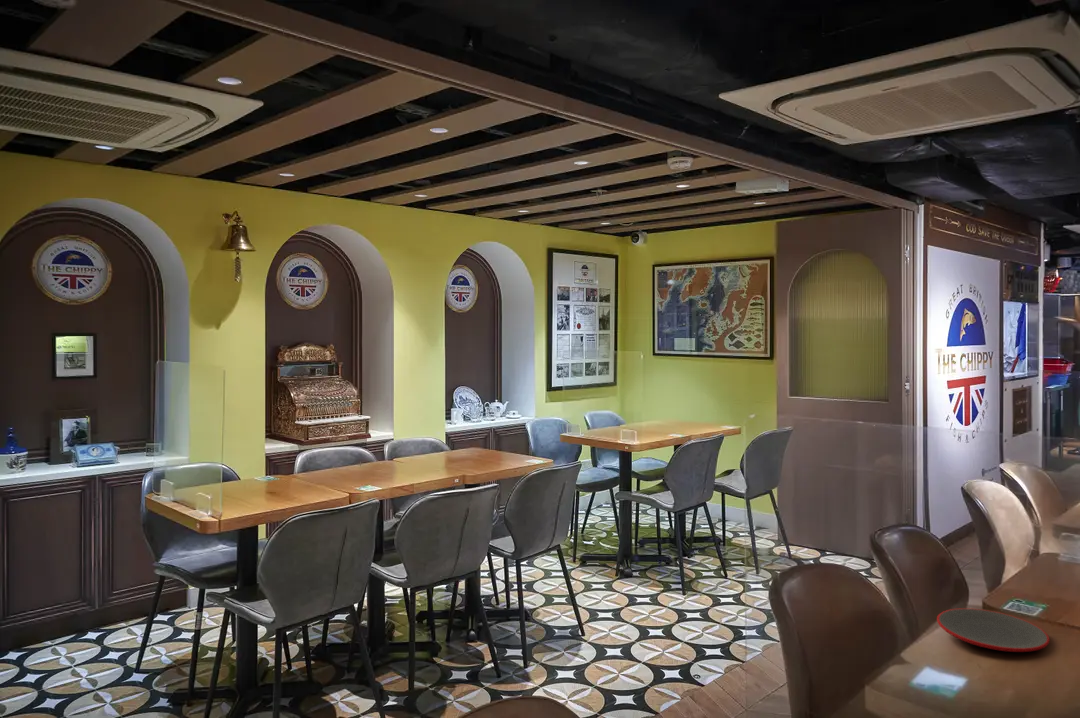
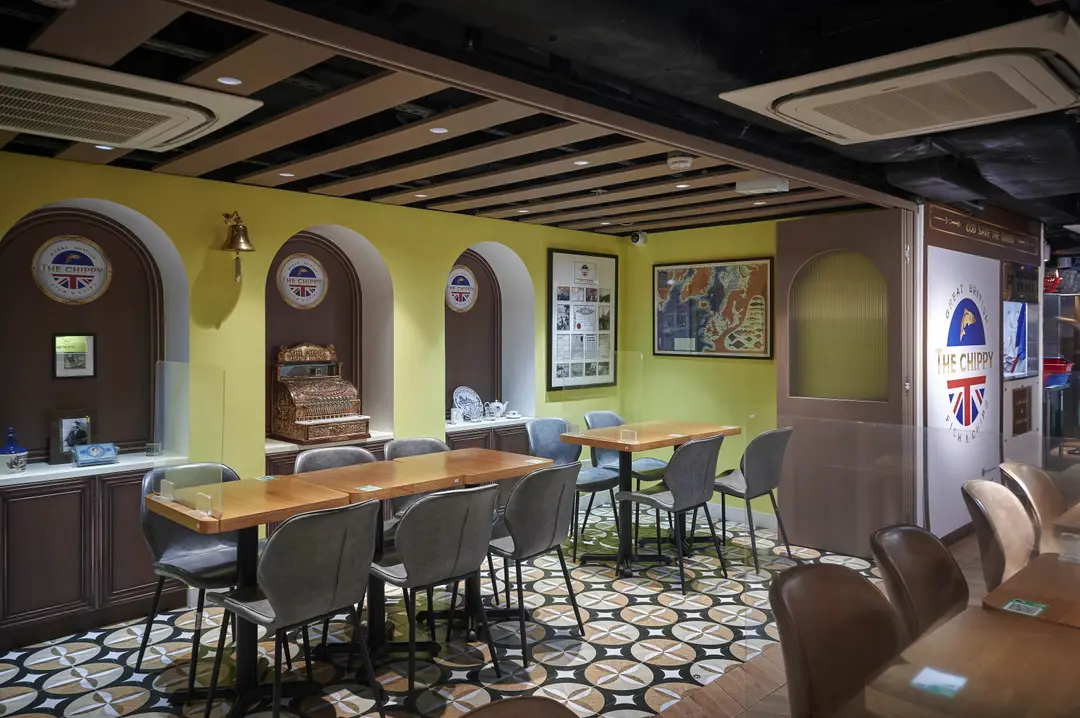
- plate [936,607,1051,653]
